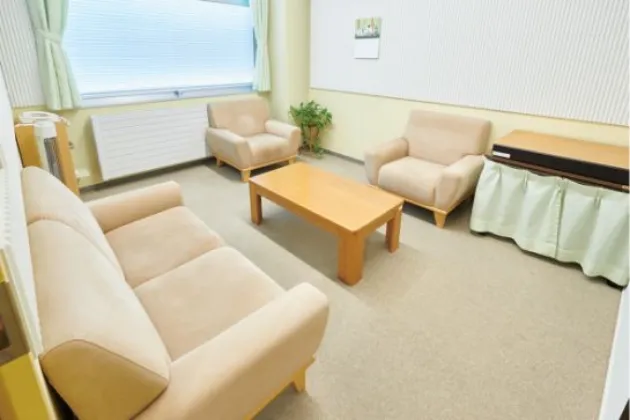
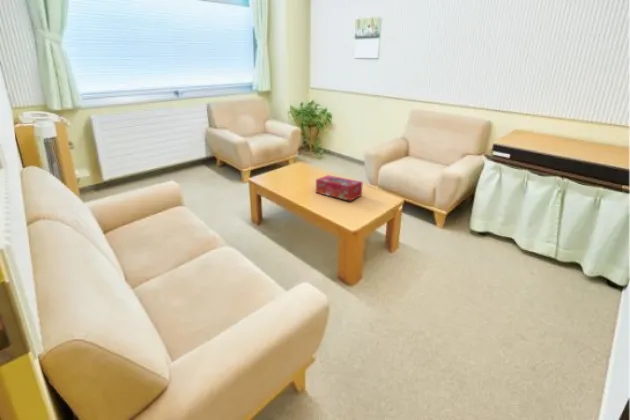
+ tissue box [315,174,364,202]
